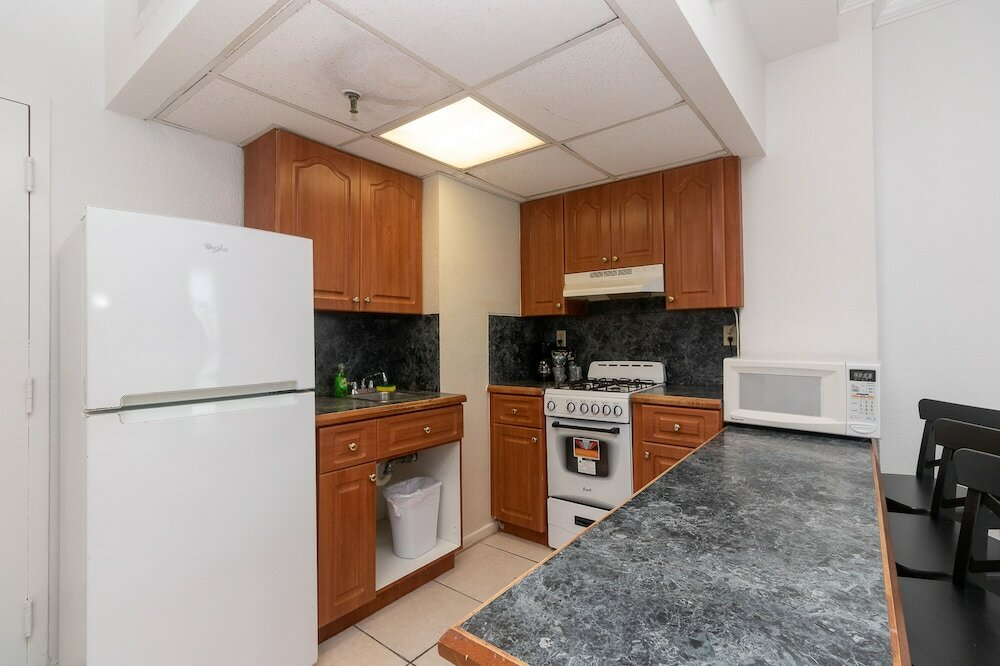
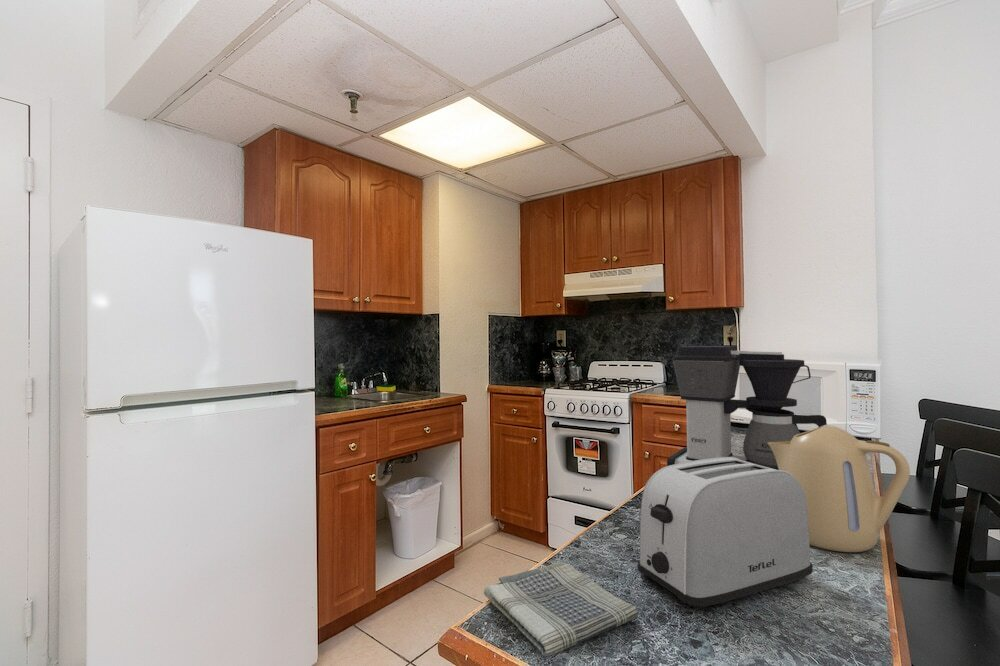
+ toaster [637,457,814,610]
+ dish towel [483,561,639,657]
+ coffee maker [666,345,828,470]
+ kettle [768,424,911,553]
